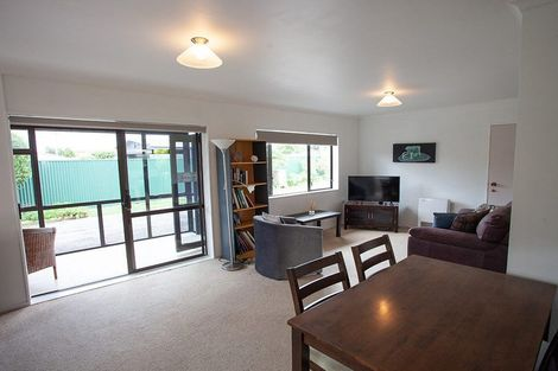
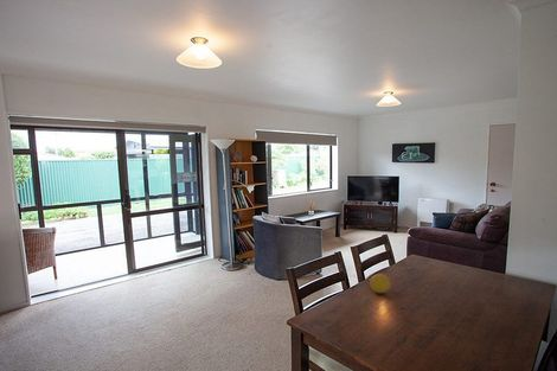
+ fruit [369,273,391,294]
